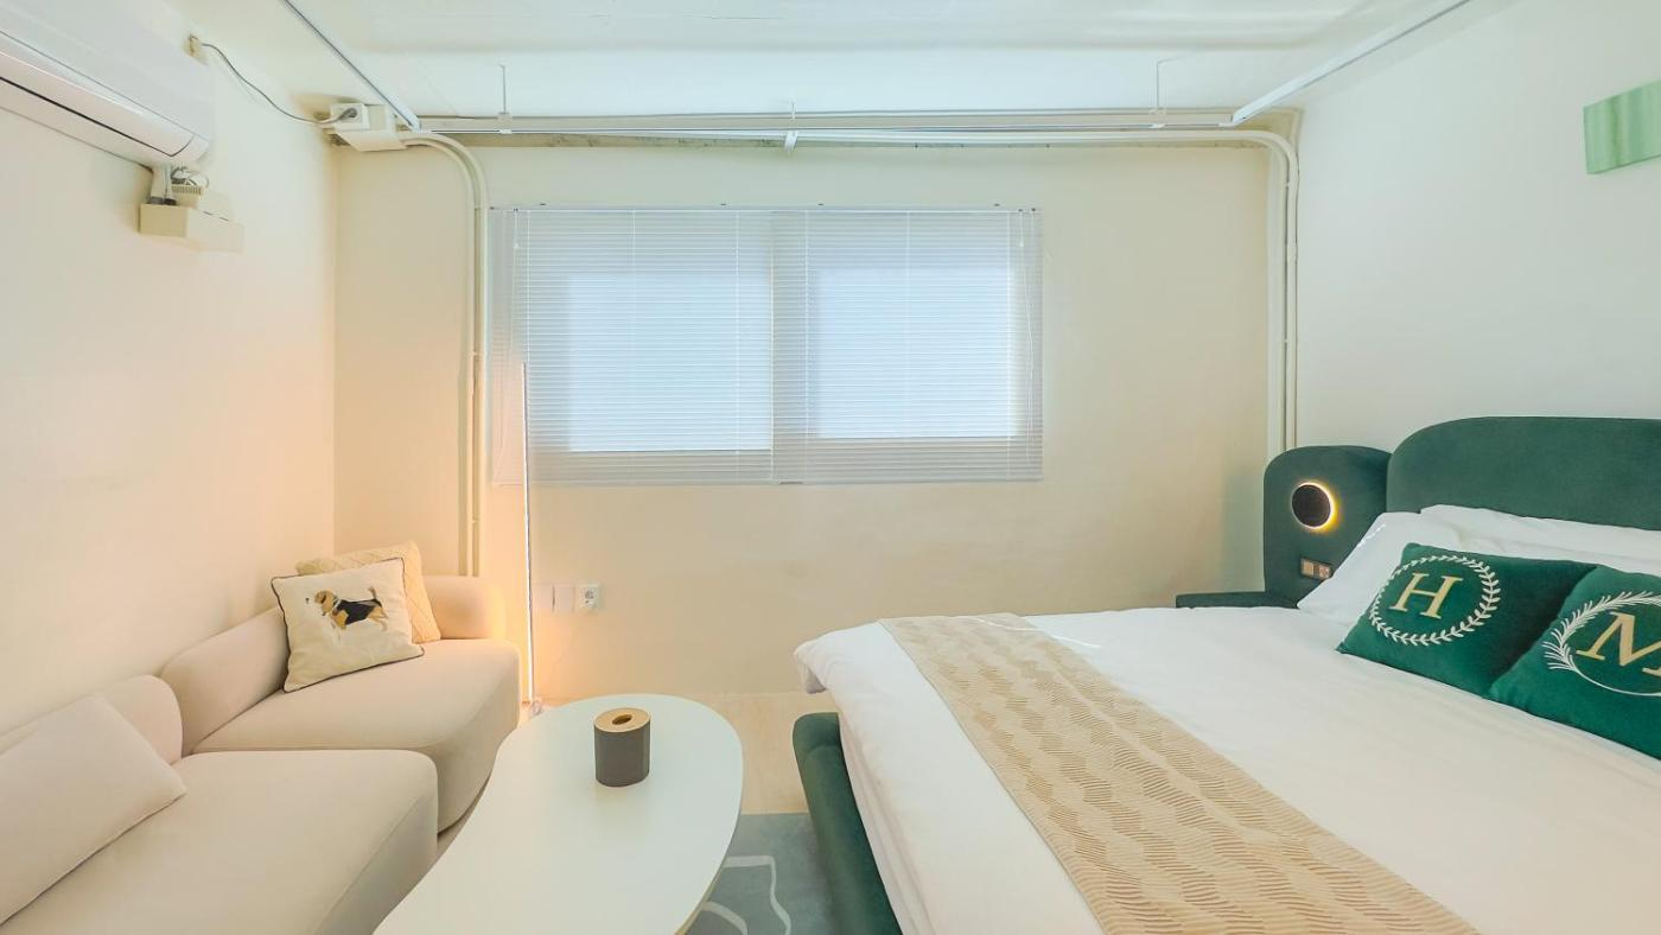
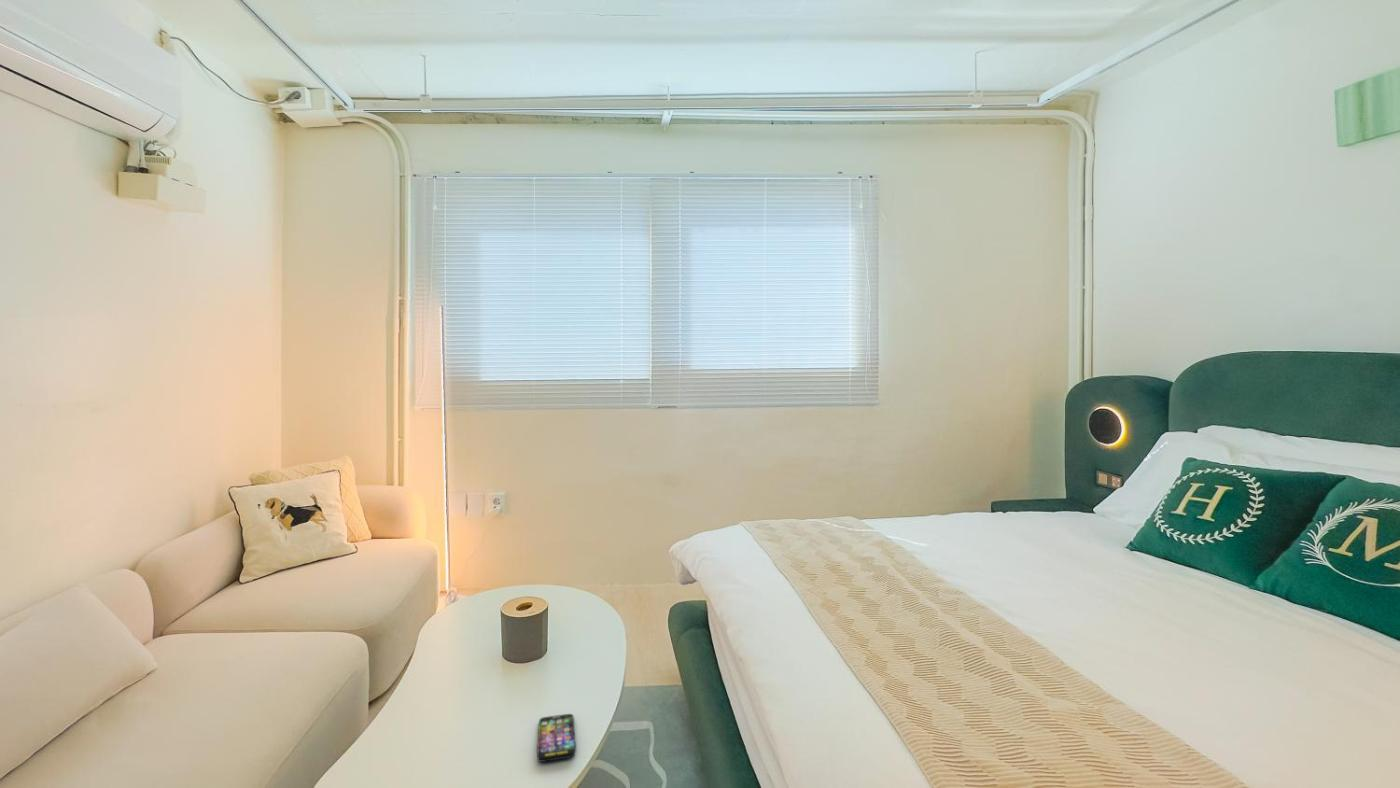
+ smartphone [536,713,577,763]
